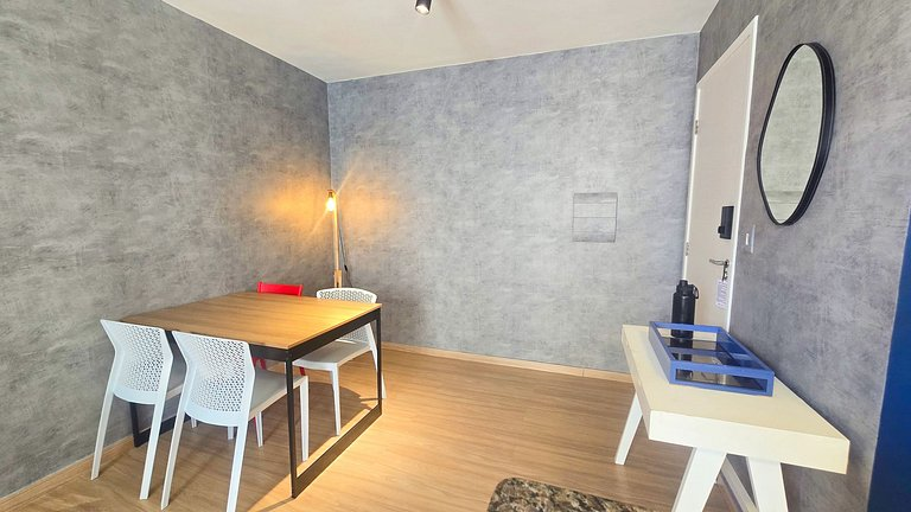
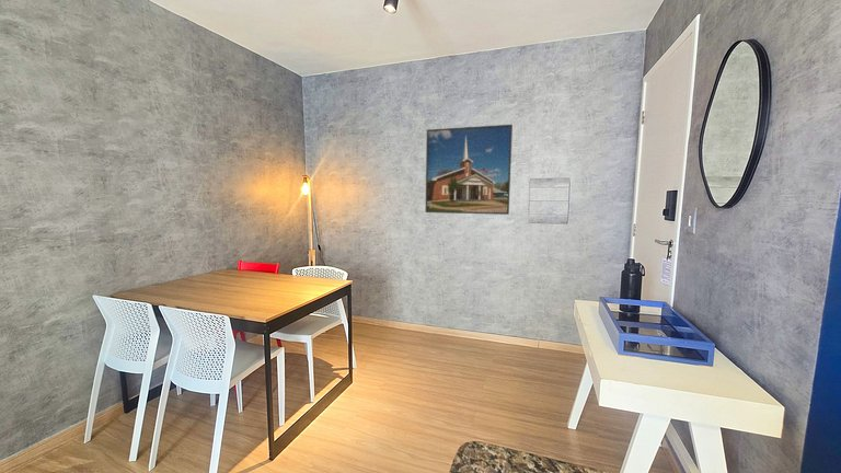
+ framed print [424,124,514,216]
